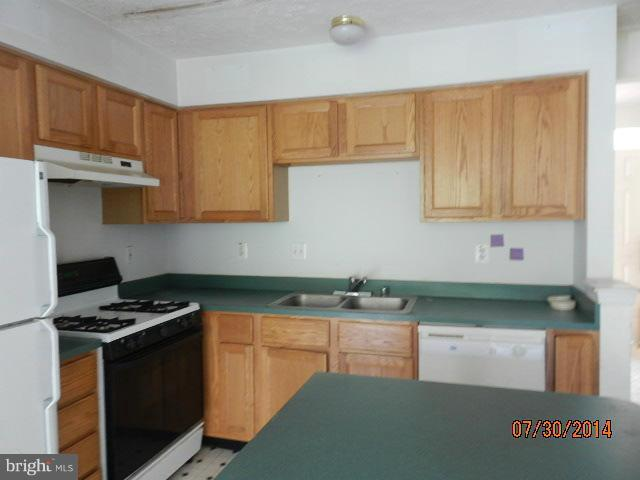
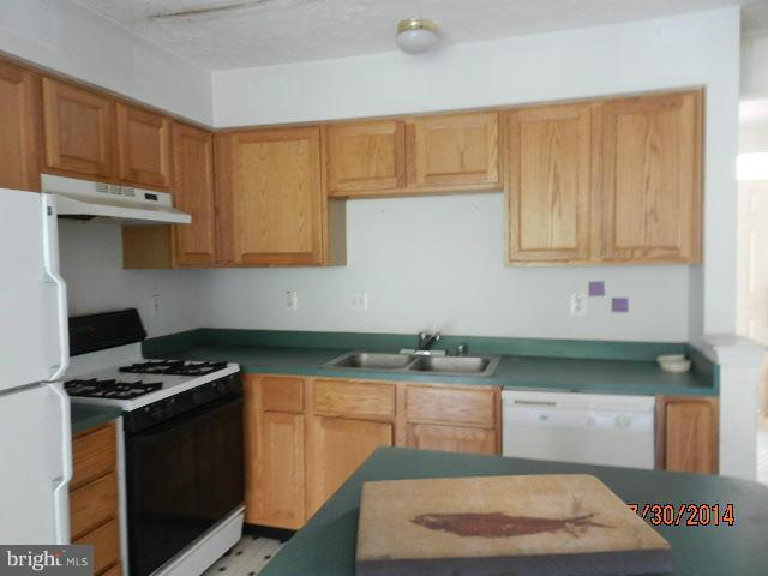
+ fish fossil [354,473,674,576]
